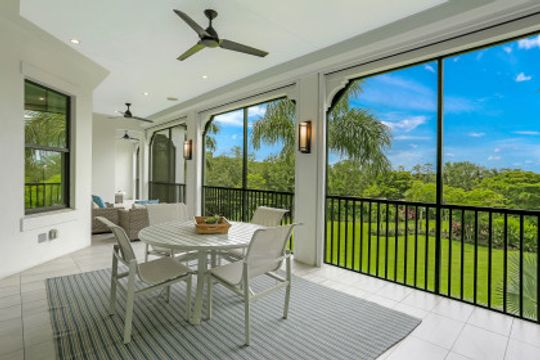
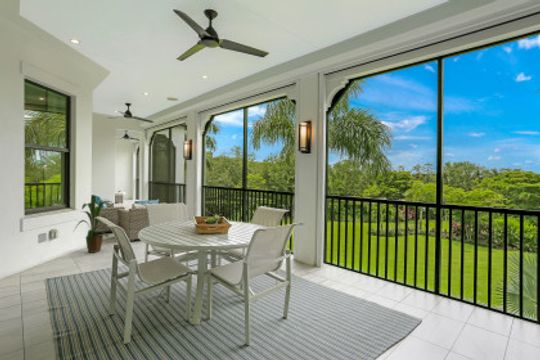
+ house plant [72,194,116,253]
